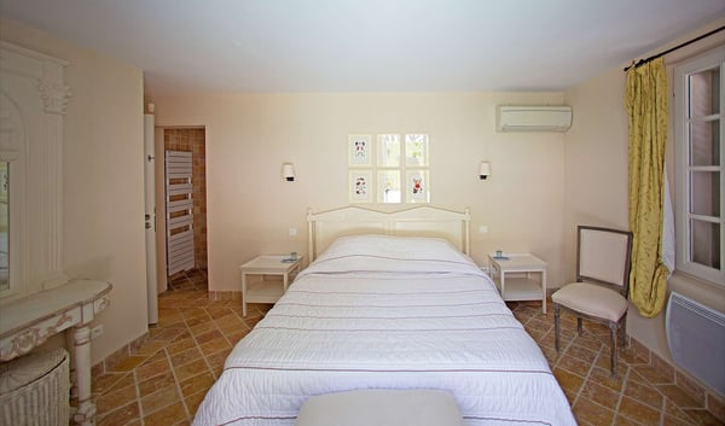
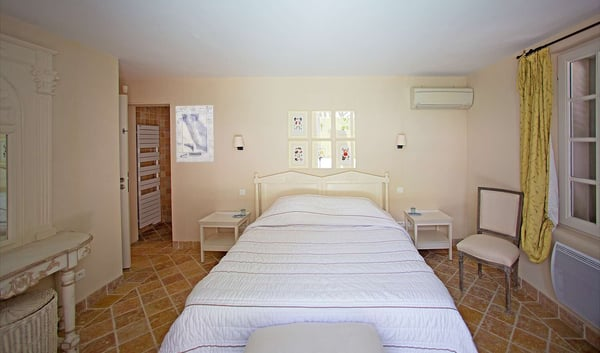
+ wall art [175,104,216,163]
